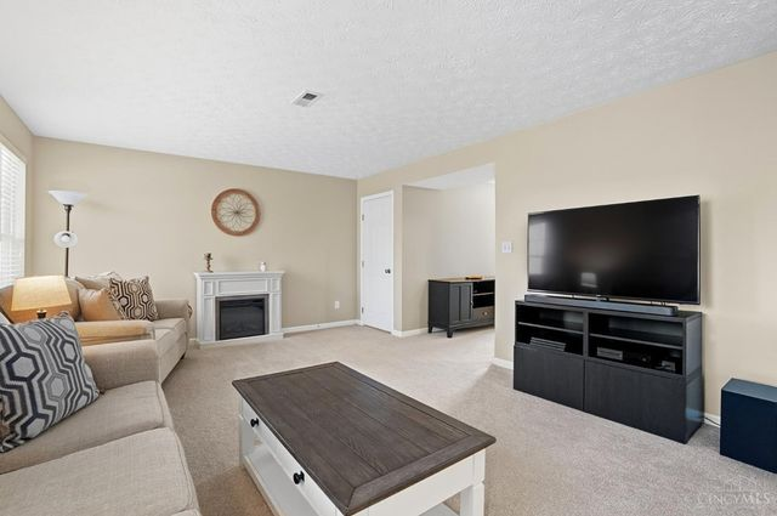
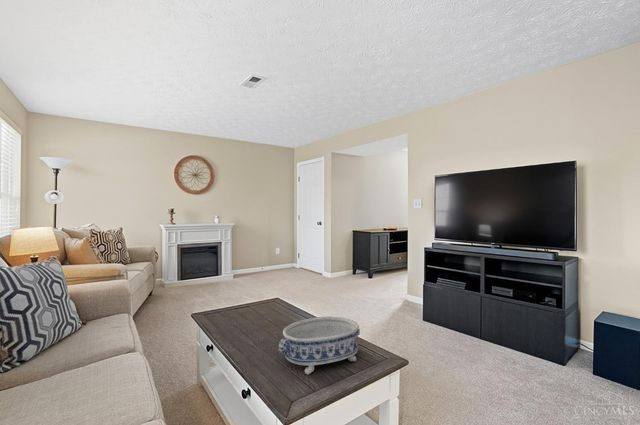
+ decorative bowl [278,316,361,375]
